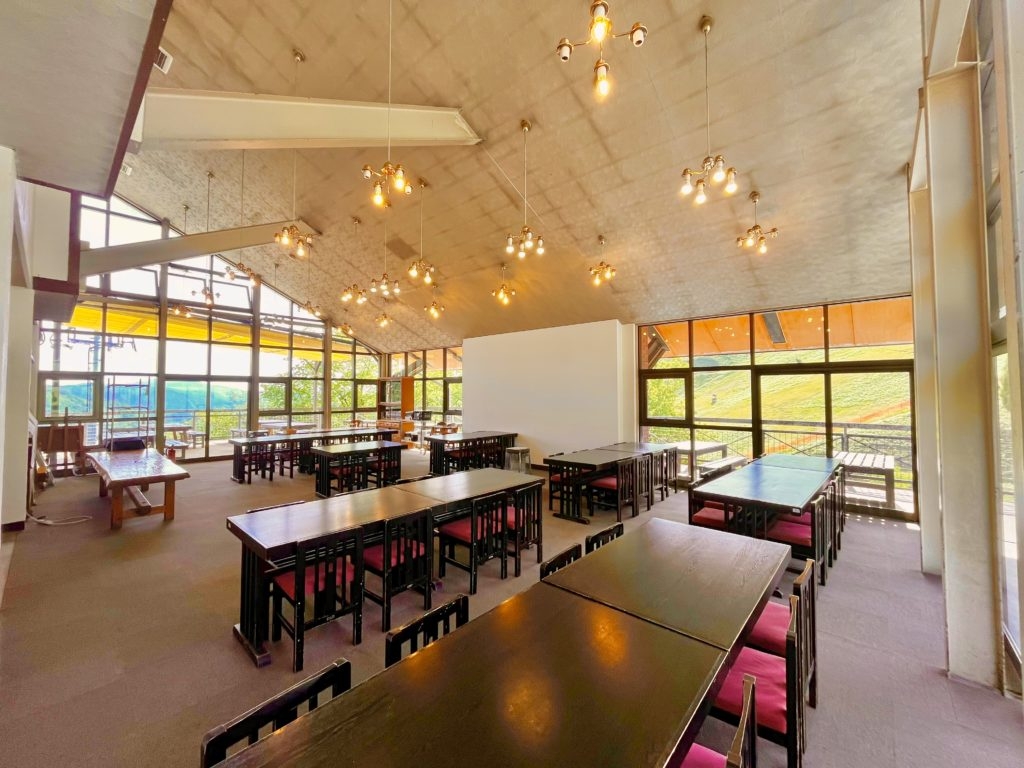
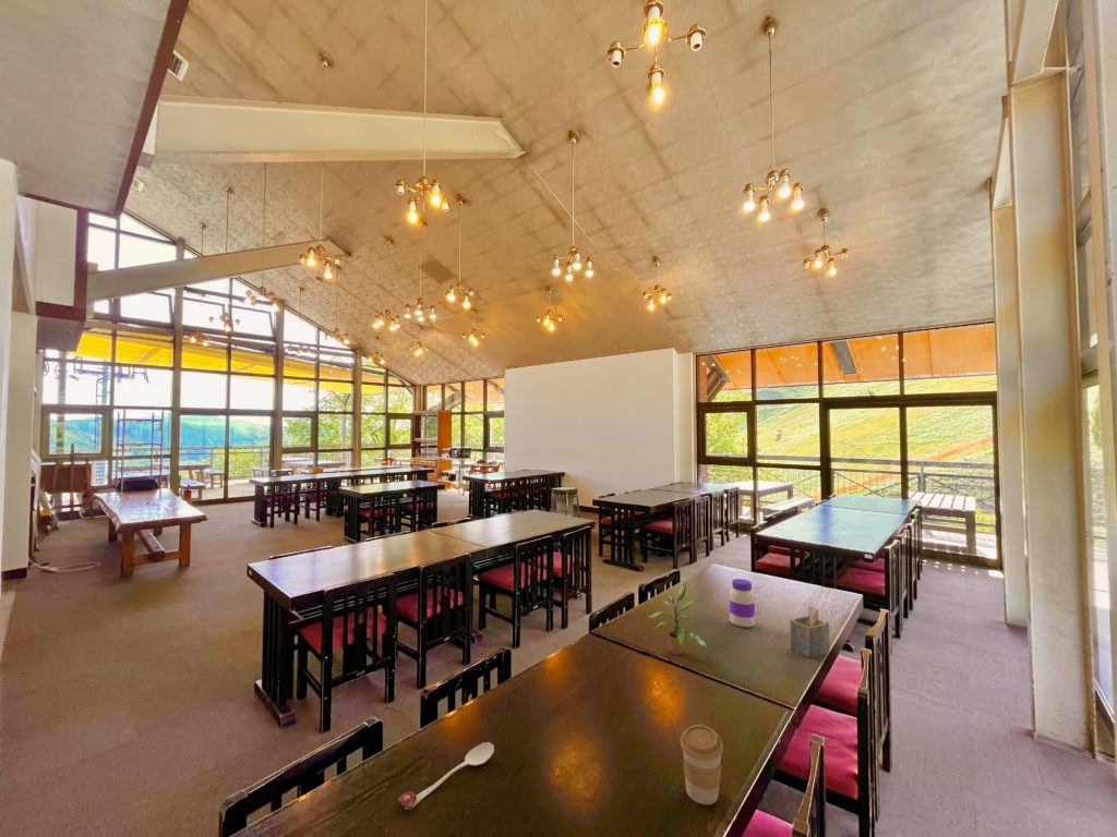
+ napkin holder [790,605,830,659]
+ coffee cup [680,724,724,805]
+ potted plant [647,581,708,656]
+ spoon [398,741,495,812]
+ jar [729,578,756,628]
